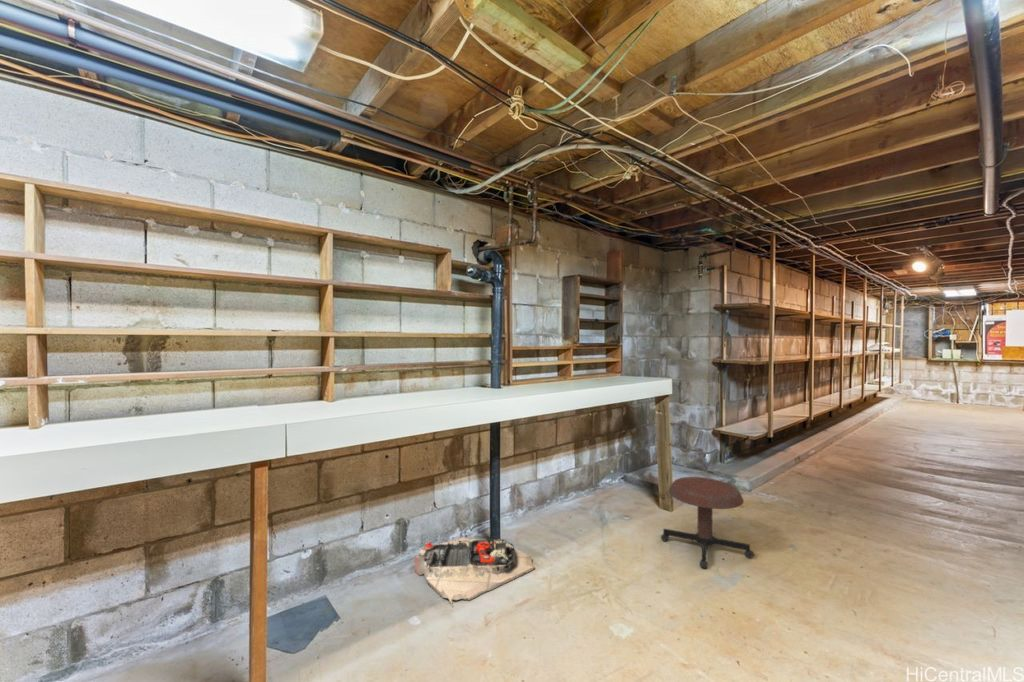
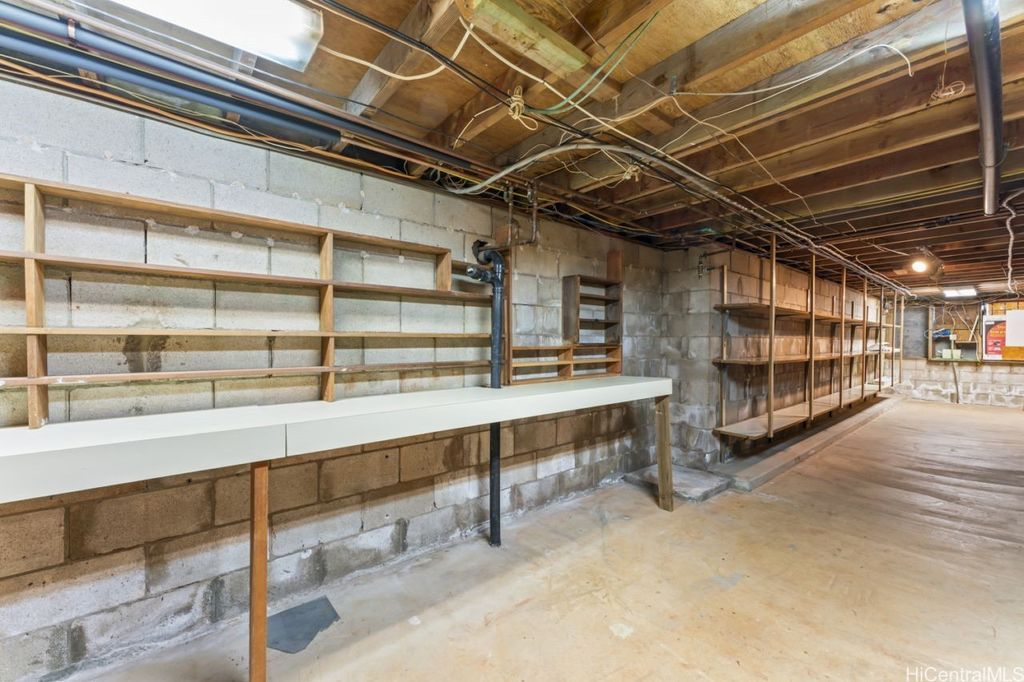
- toolbox [414,537,536,608]
- stool [660,476,756,570]
